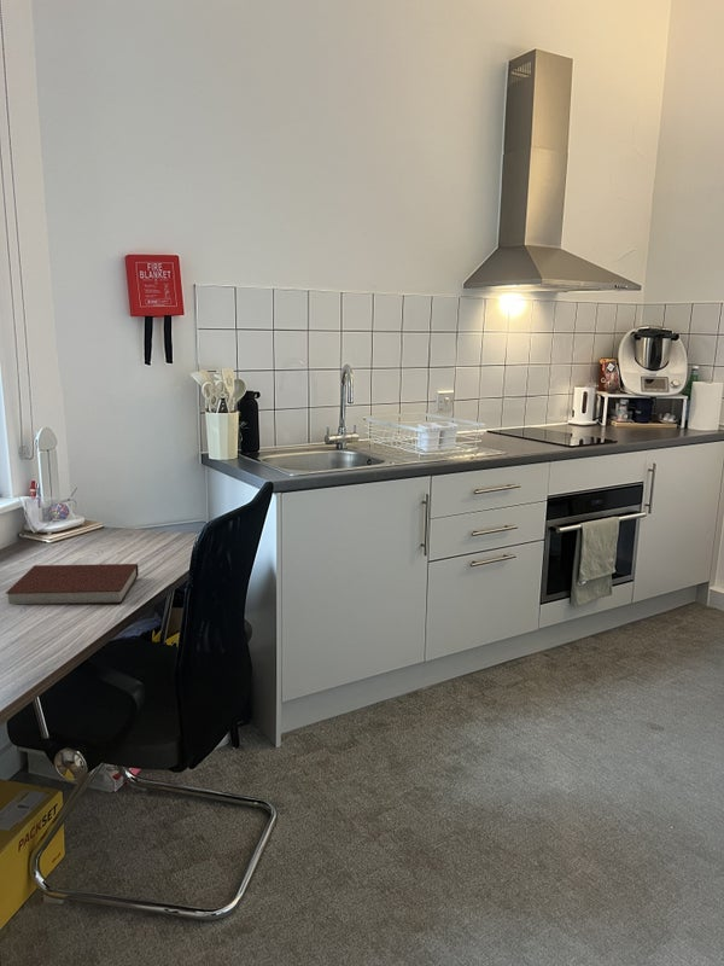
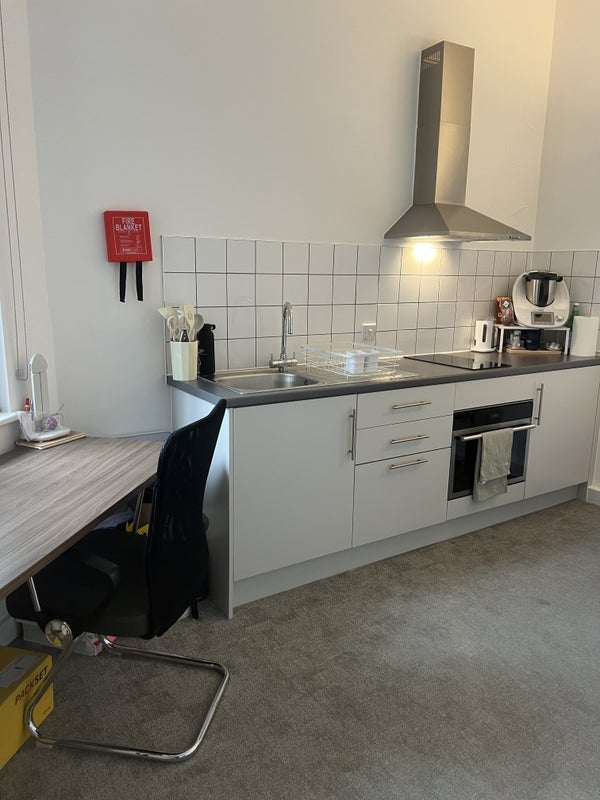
- notebook [4,563,140,606]
